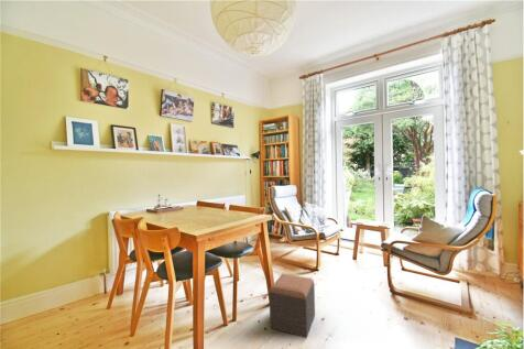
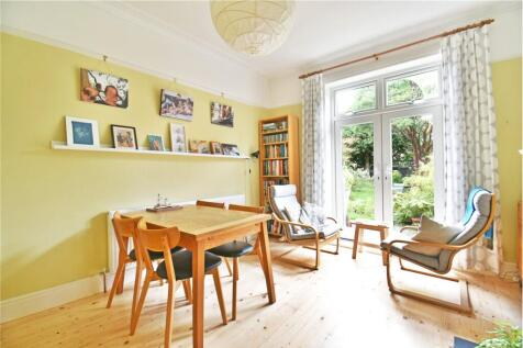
- footstool [269,273,316,339]
